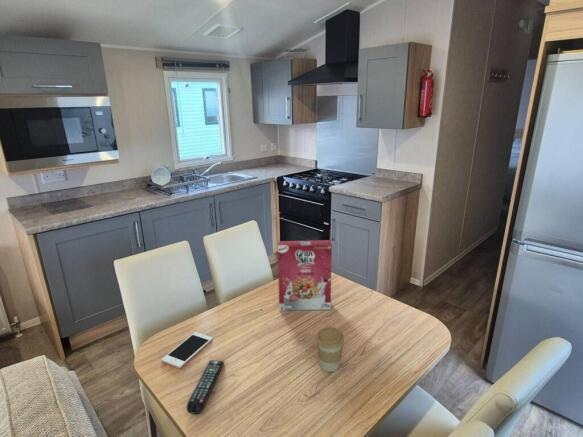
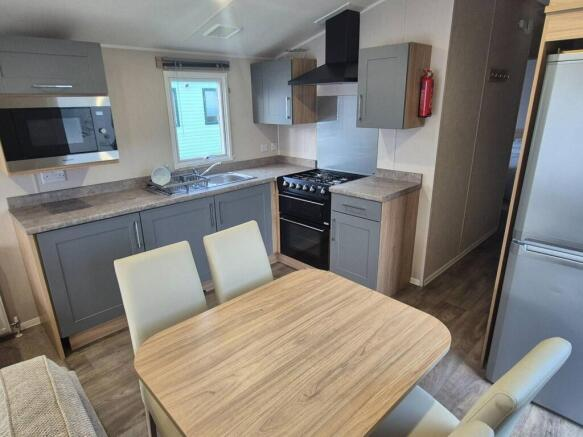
- cell phone [160,331,214,369]
- remote control [186,359,225,415]
- cereal box [277,239,333,312]
- coffee cup [315,326,345,373]
